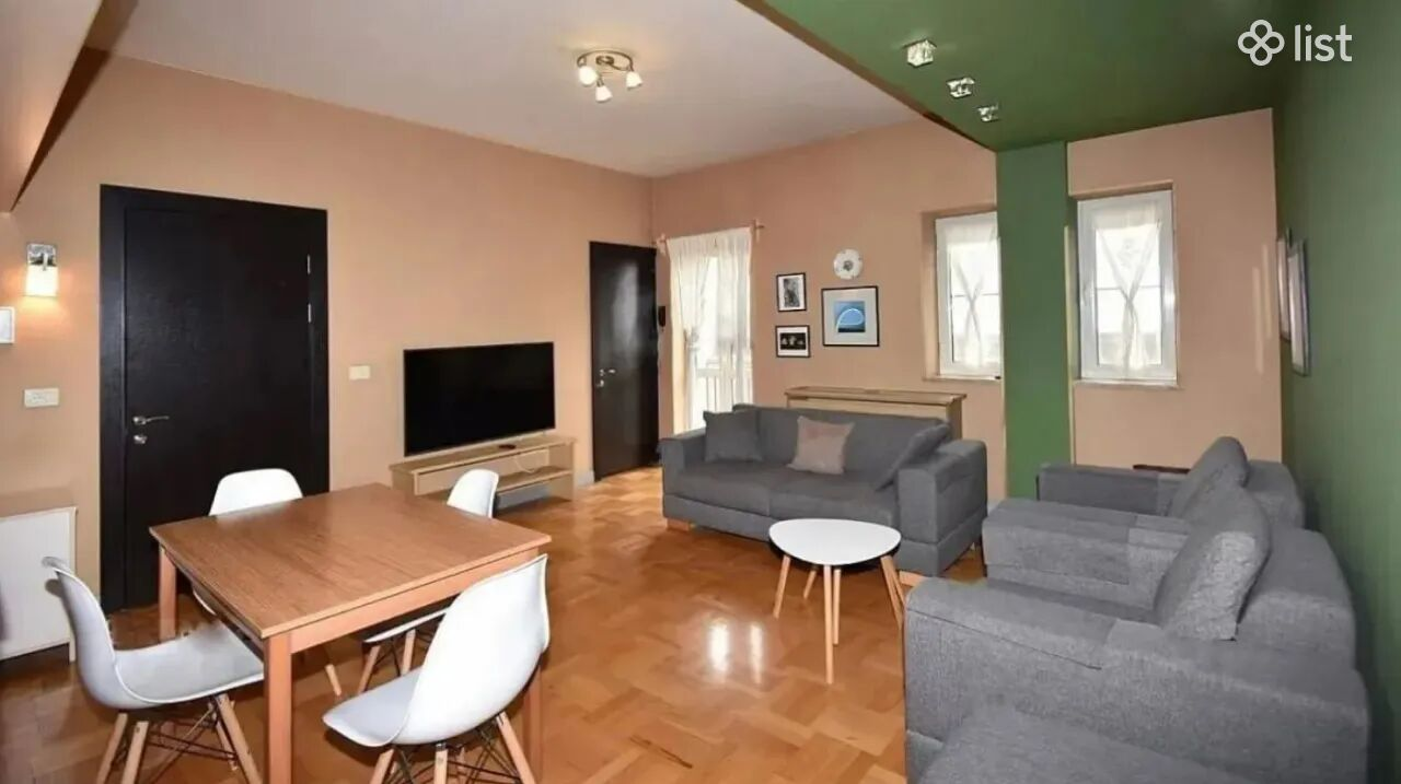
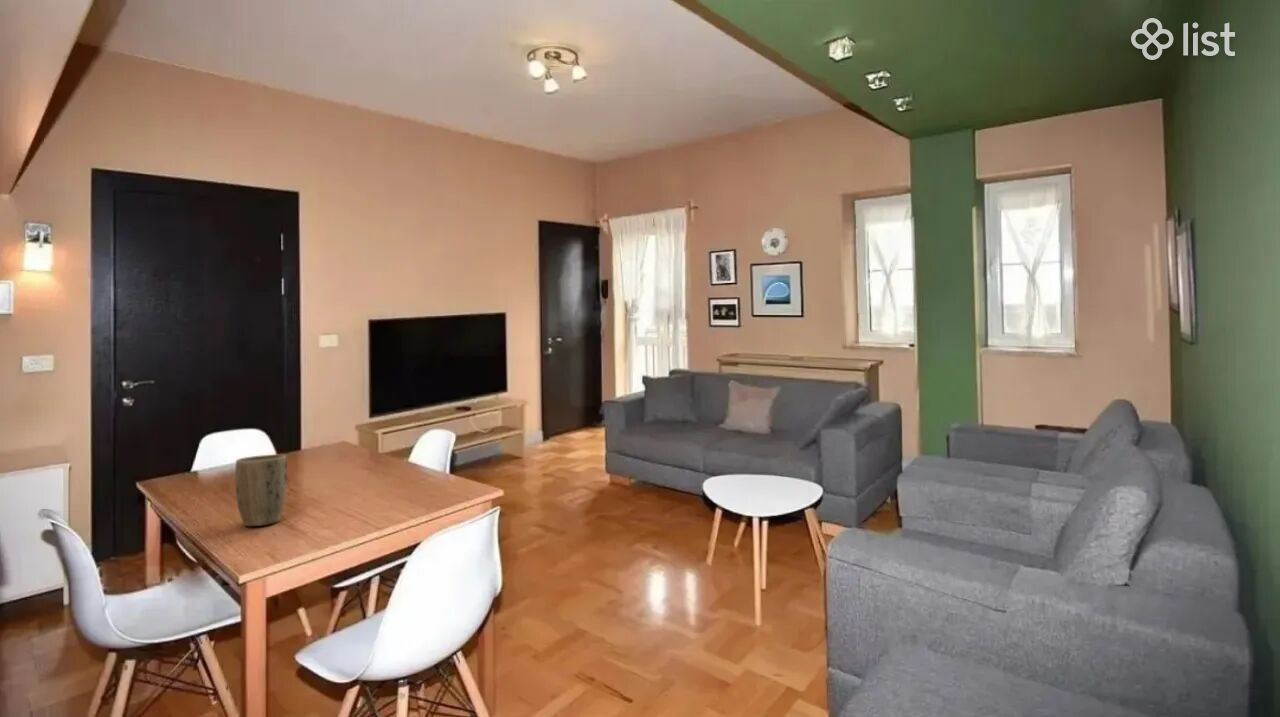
+ plant pot [234,454,288,527]
